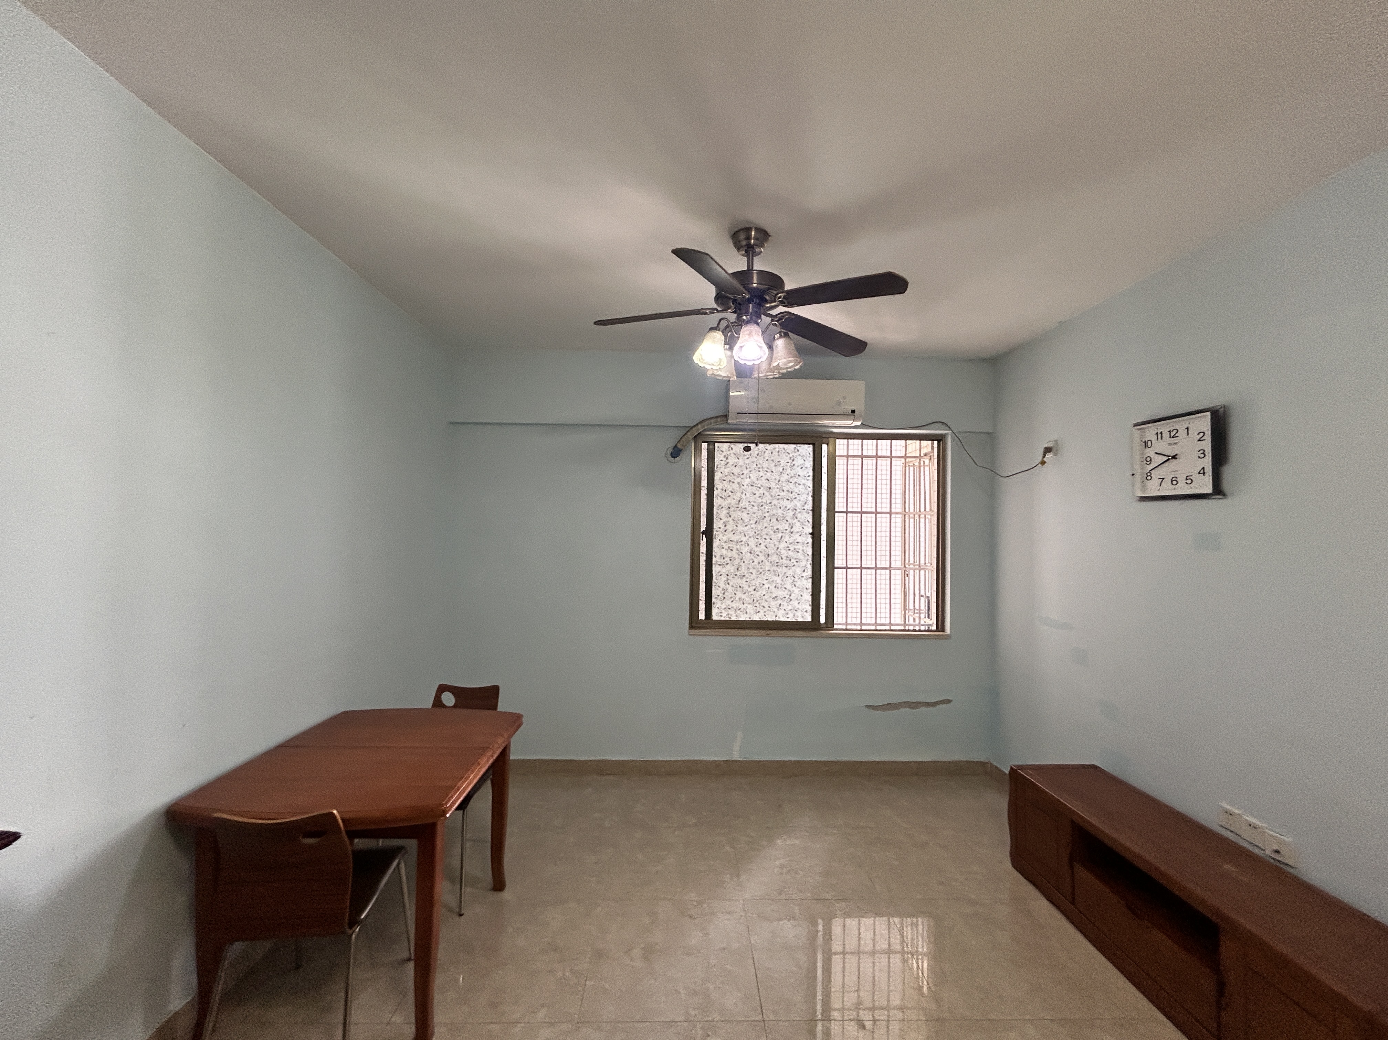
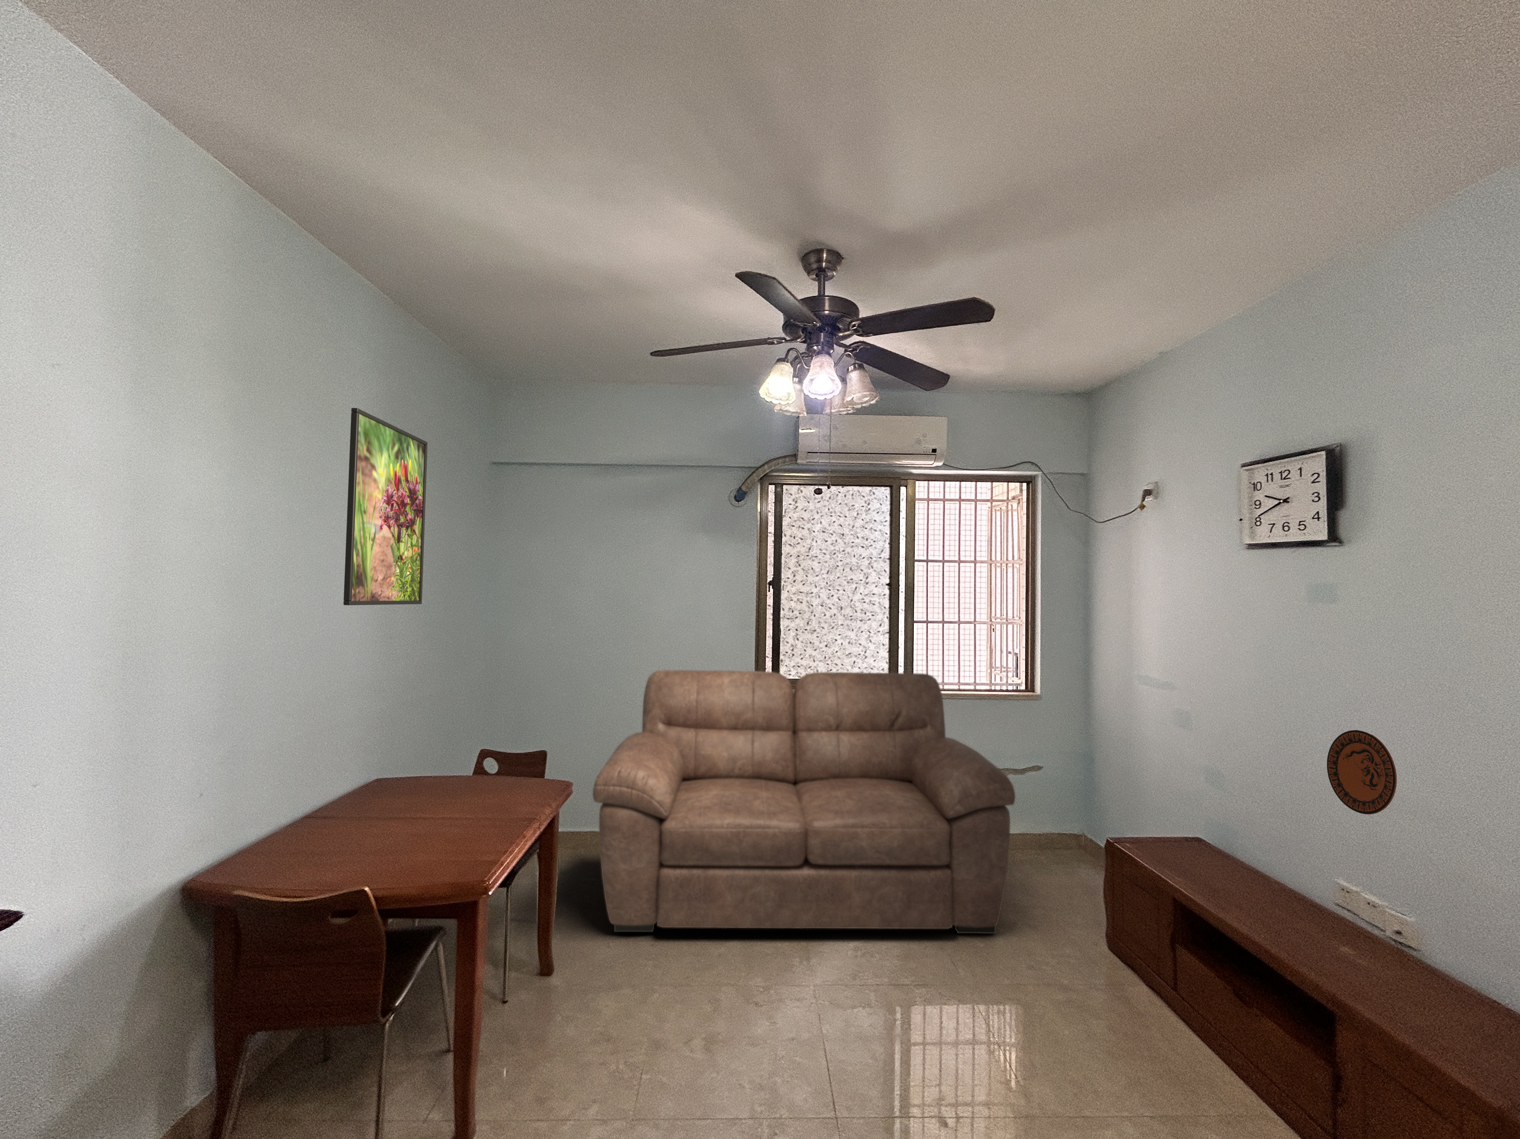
+ sofa [592,670,1016,934]
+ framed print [343,408,428,605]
+ decorative plate [1326,730,1397,815]
